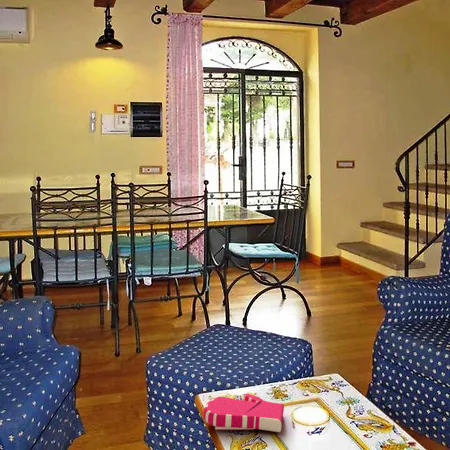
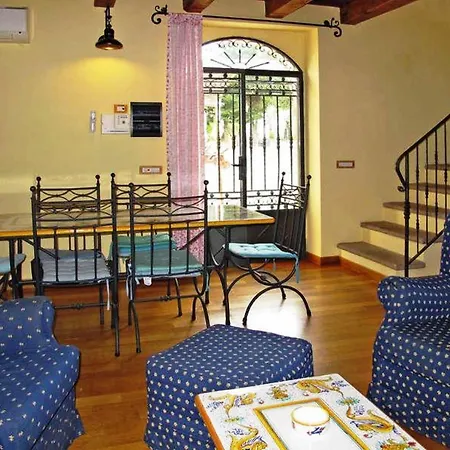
- book [202,392,285,433]
